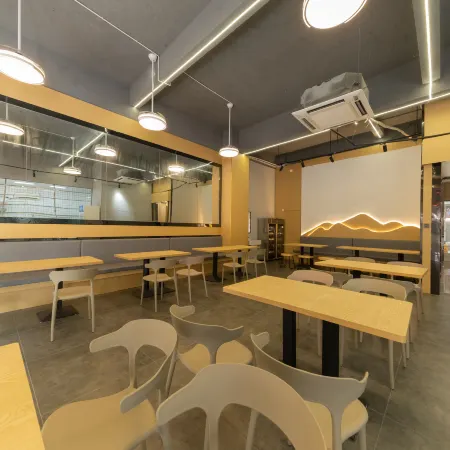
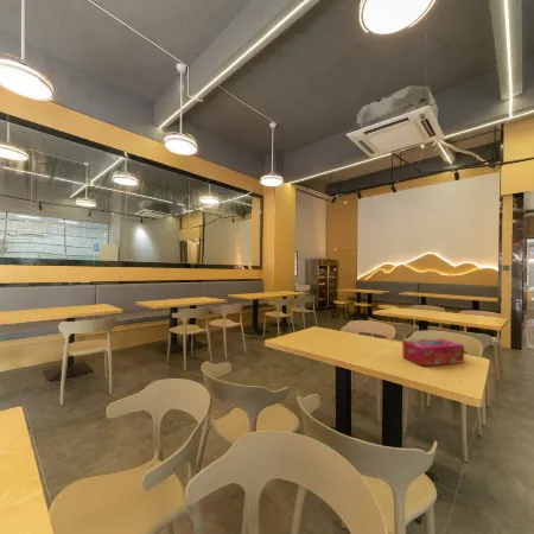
+ tissue box [401,337,465,367]
